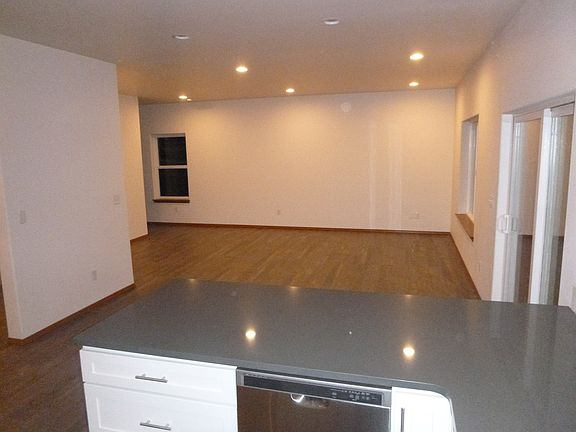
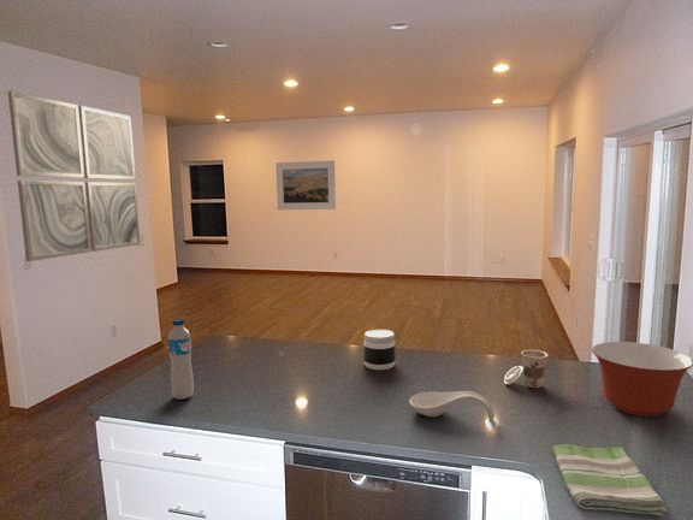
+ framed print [274,160,337,211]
+ cup [503,349,549,389]
+ water bottle [167,318,195,401]
+ spoon rest [408,390,496,424]
+ mixing bowl [591,341,693,418]
+ wall art [7,90,142,262]
+ jar [362,329,397,371]
+ dish towel [551,443,669,518]
